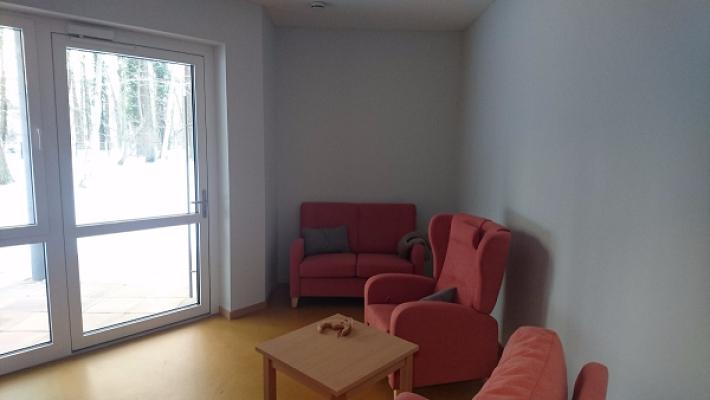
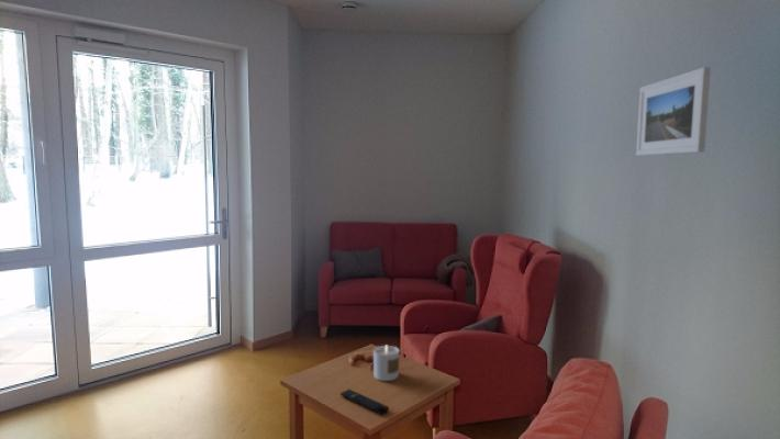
+ candle [372,345,400,382]
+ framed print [635,66,712,157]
+ remote control [339,389,390,415]
